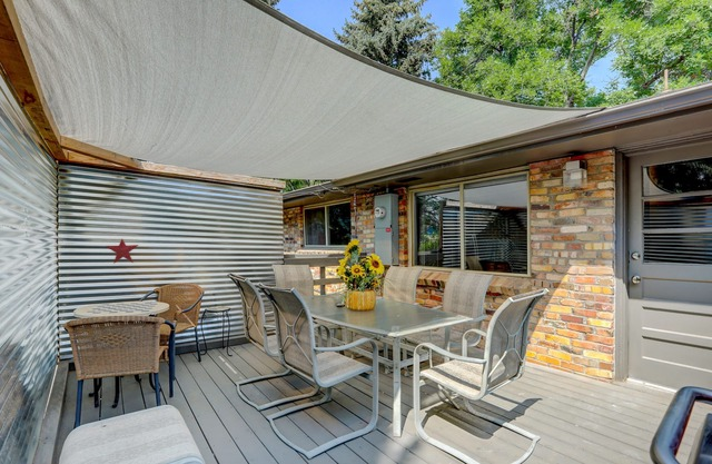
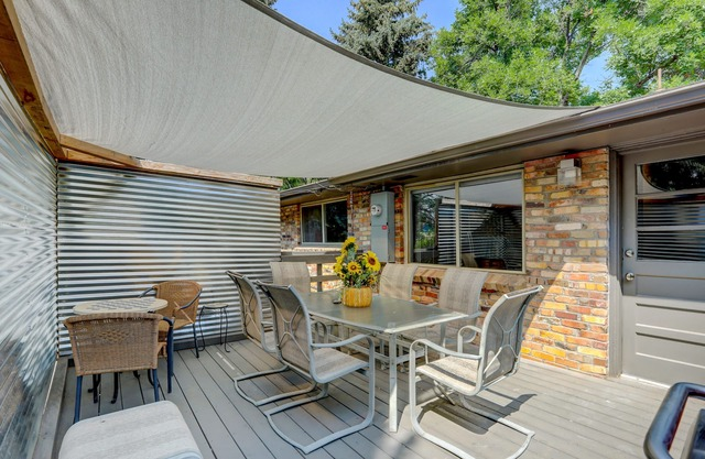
- decorative star [105,238,139,265]
